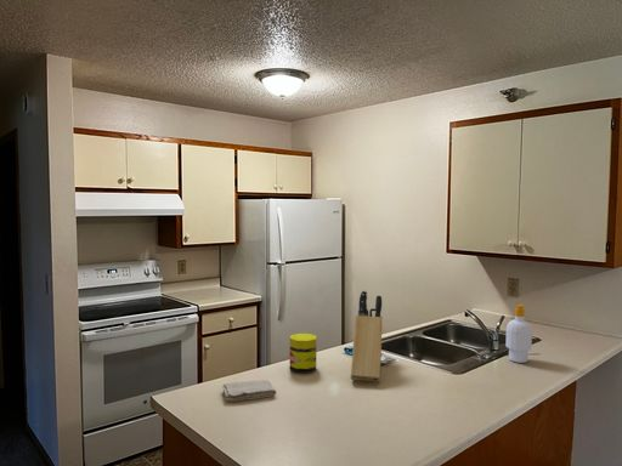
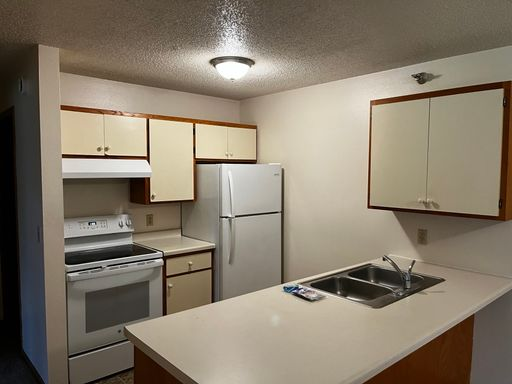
- jar [289,333,318,374]
- knife block [350,289,383,383]
- washcloth [221,379,277,403]
- soap bottle [504,303,533,364]
